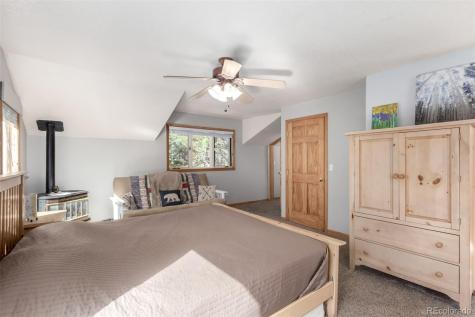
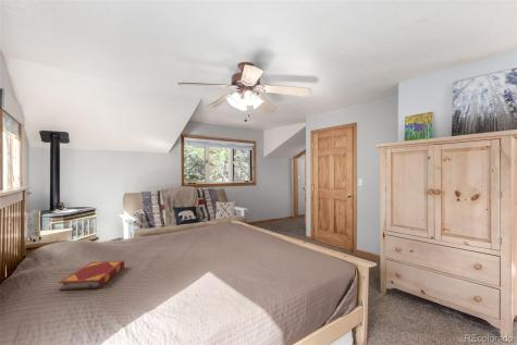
+ hardback book [58,260,125,292]
